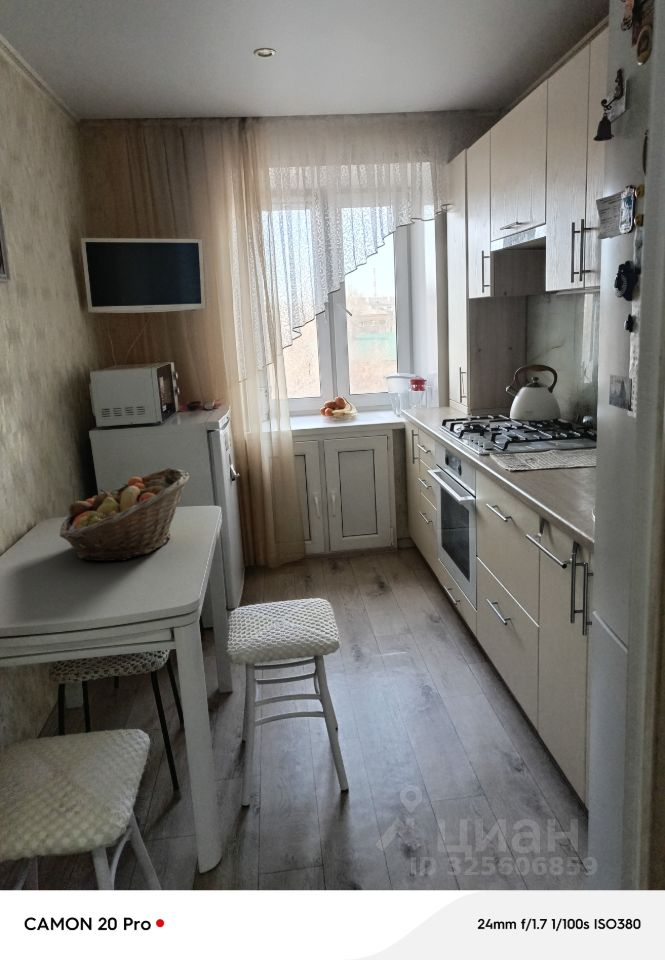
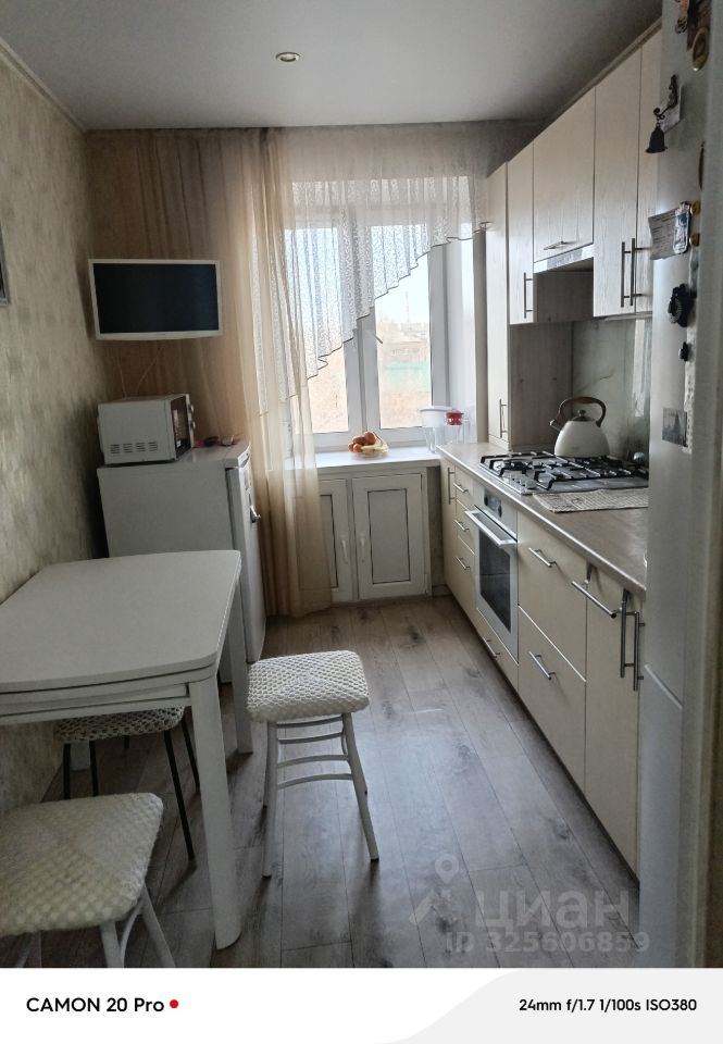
- fruit basket [59,467,191,562]
